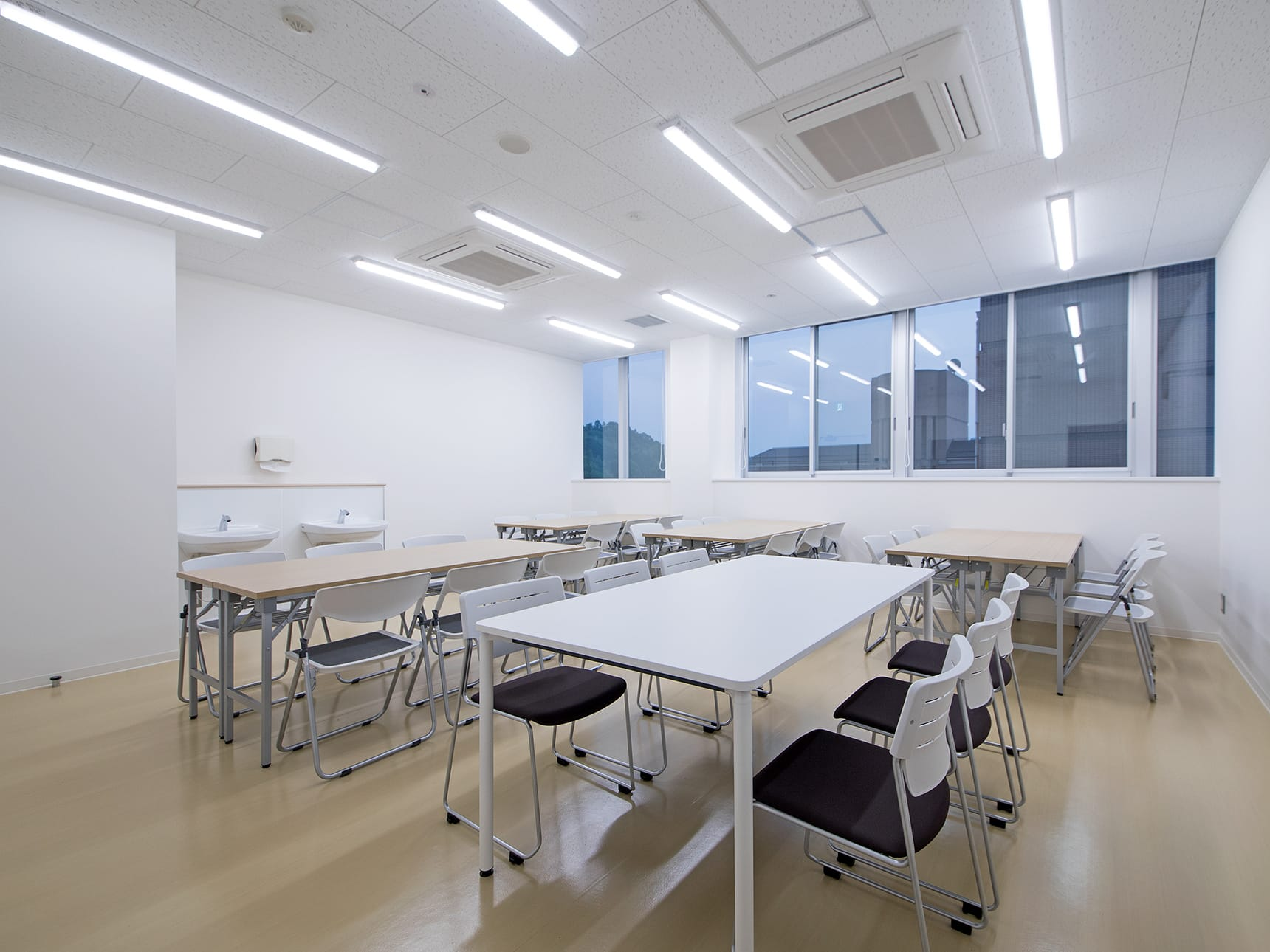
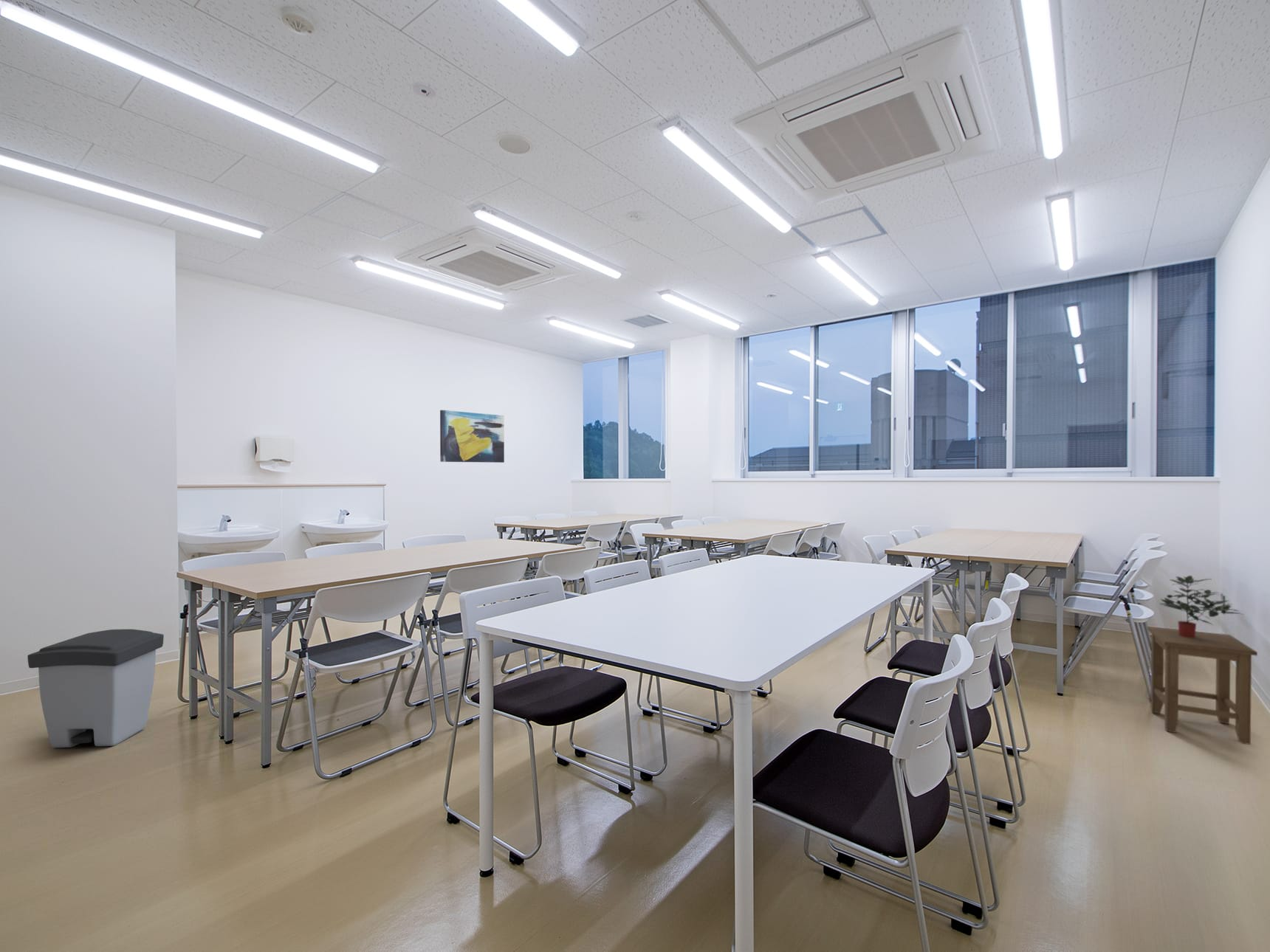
+ trash can [27,629,165,748]
+ wall art [439,410,505,463]
+ stool [1147,626,1258,745]
+ potted plant [1159,575,1243,638]
